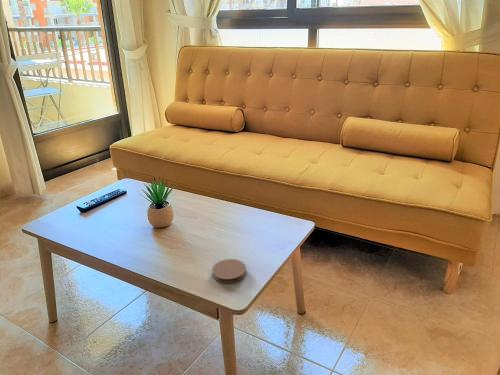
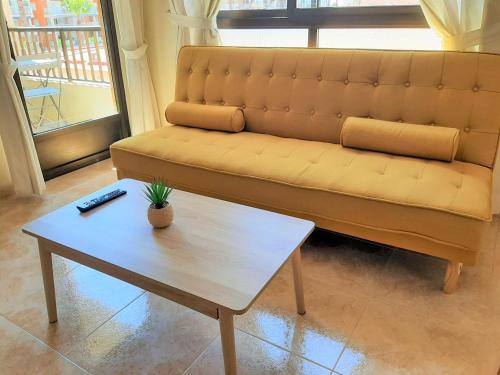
- coaster [211,258,247,284]
